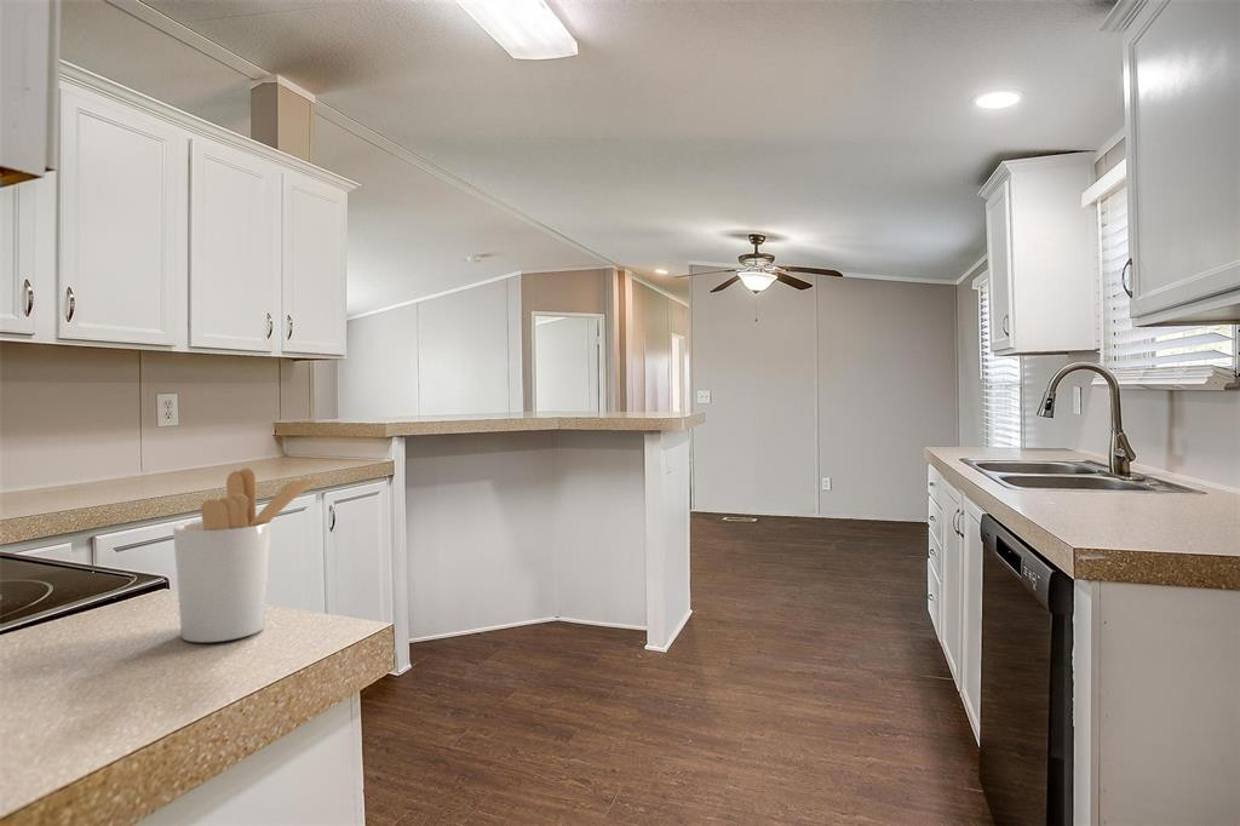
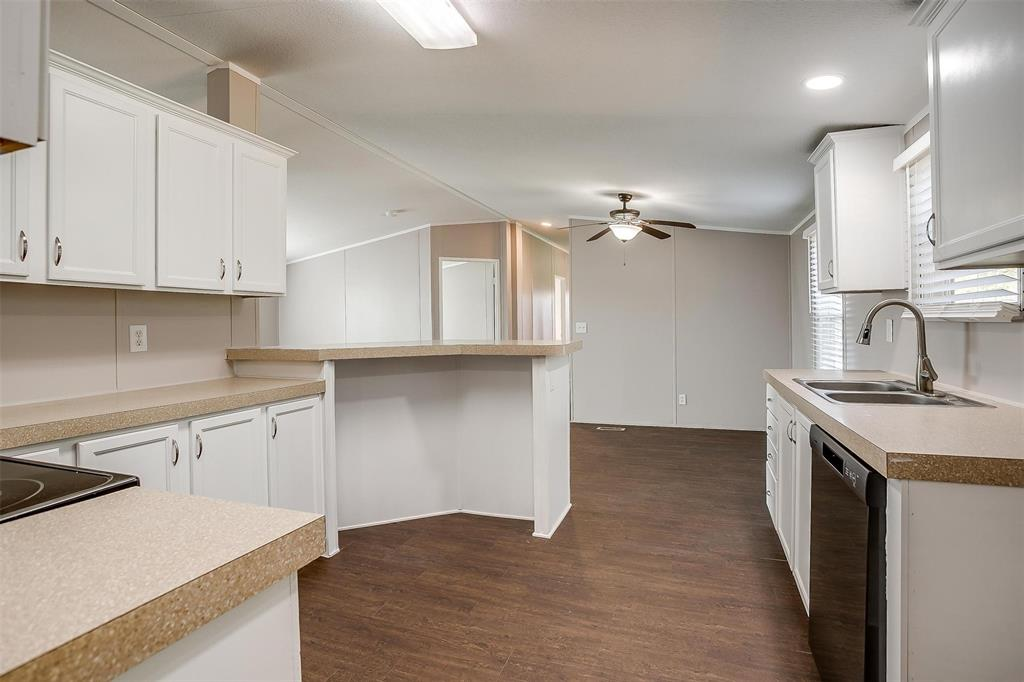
- utensil holder [172,468,320,643]
